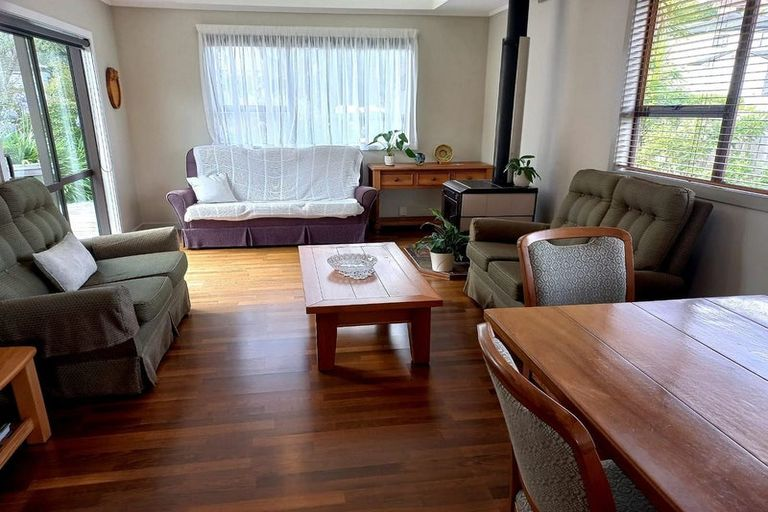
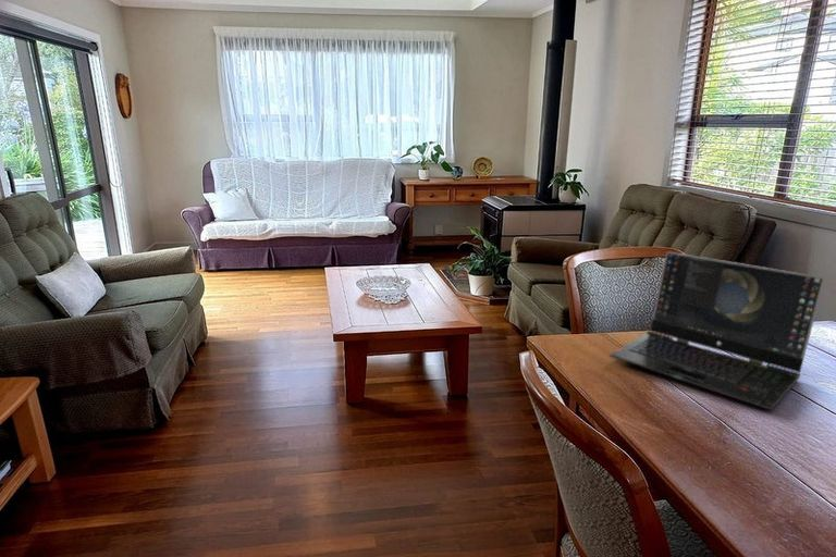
+ laptop computer [608,250,826,411]
